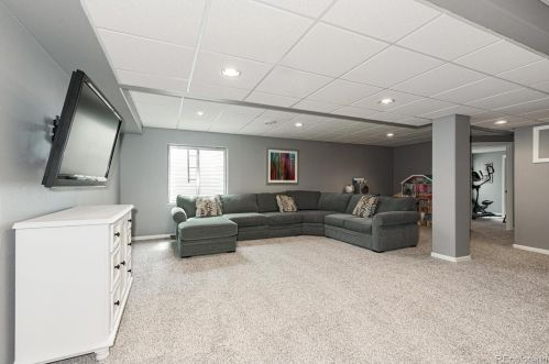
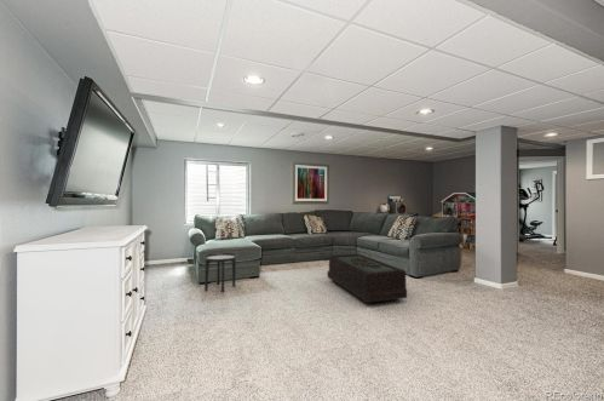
+ coffee table [326,253,408,304]
+ side table [202,252,240,293]
